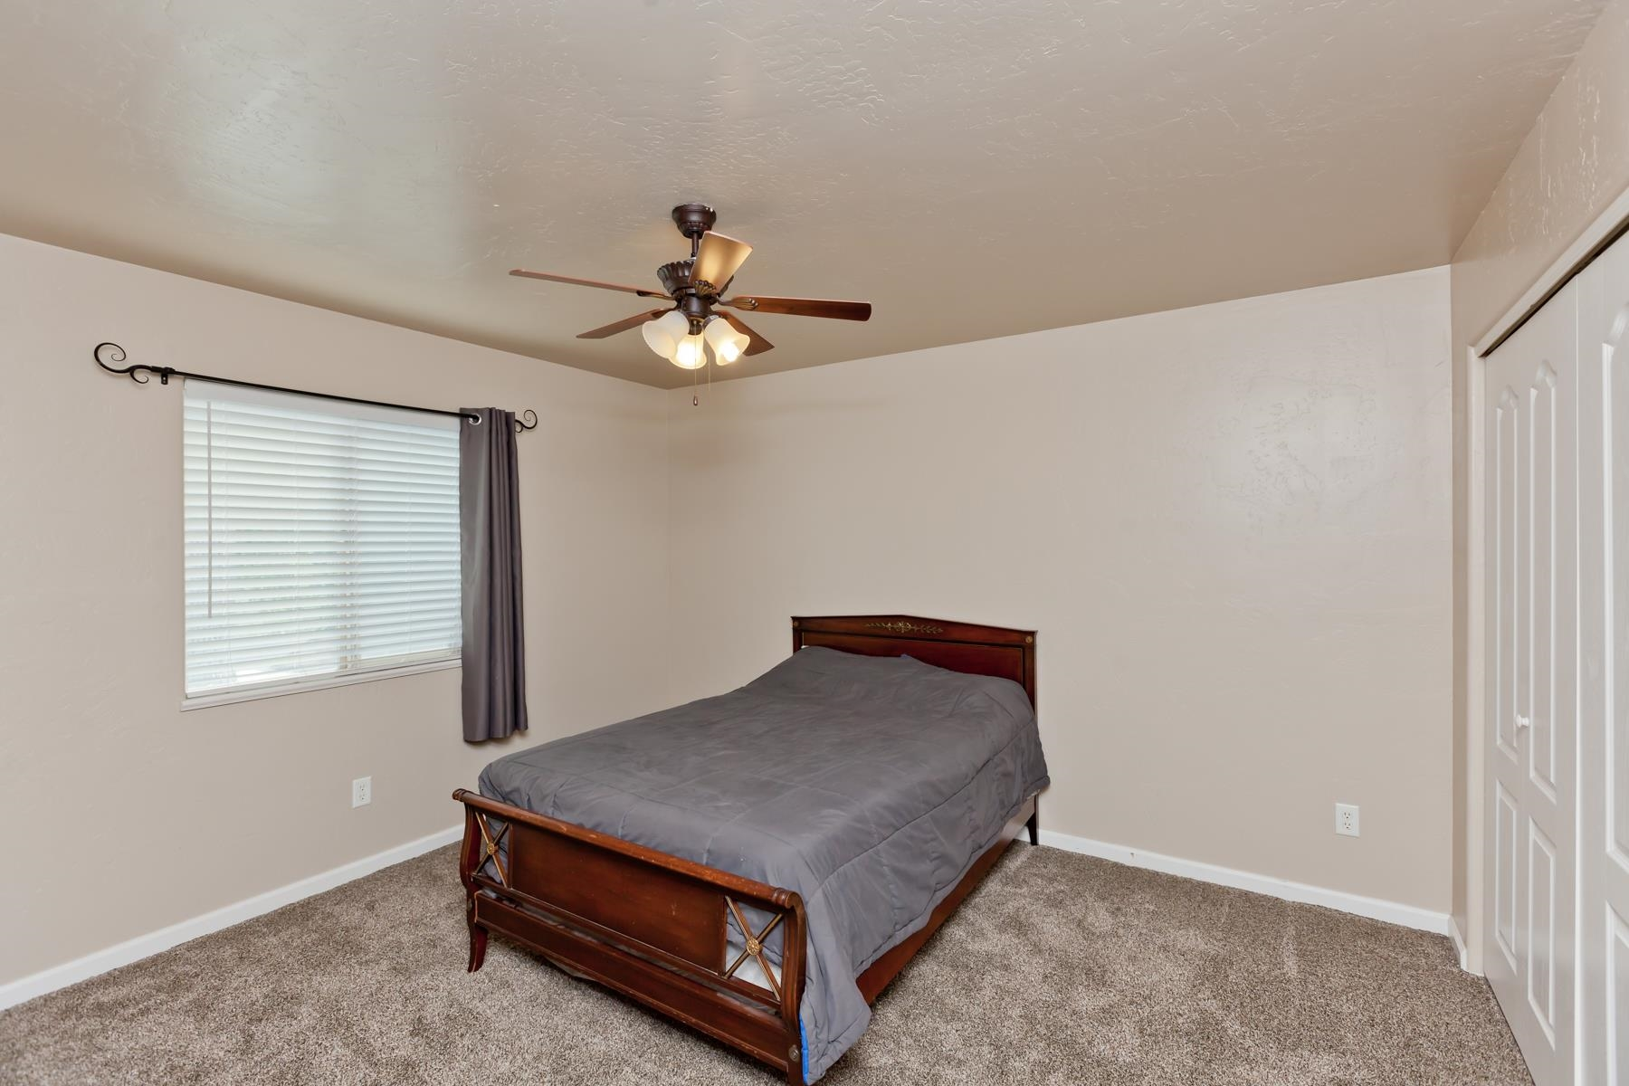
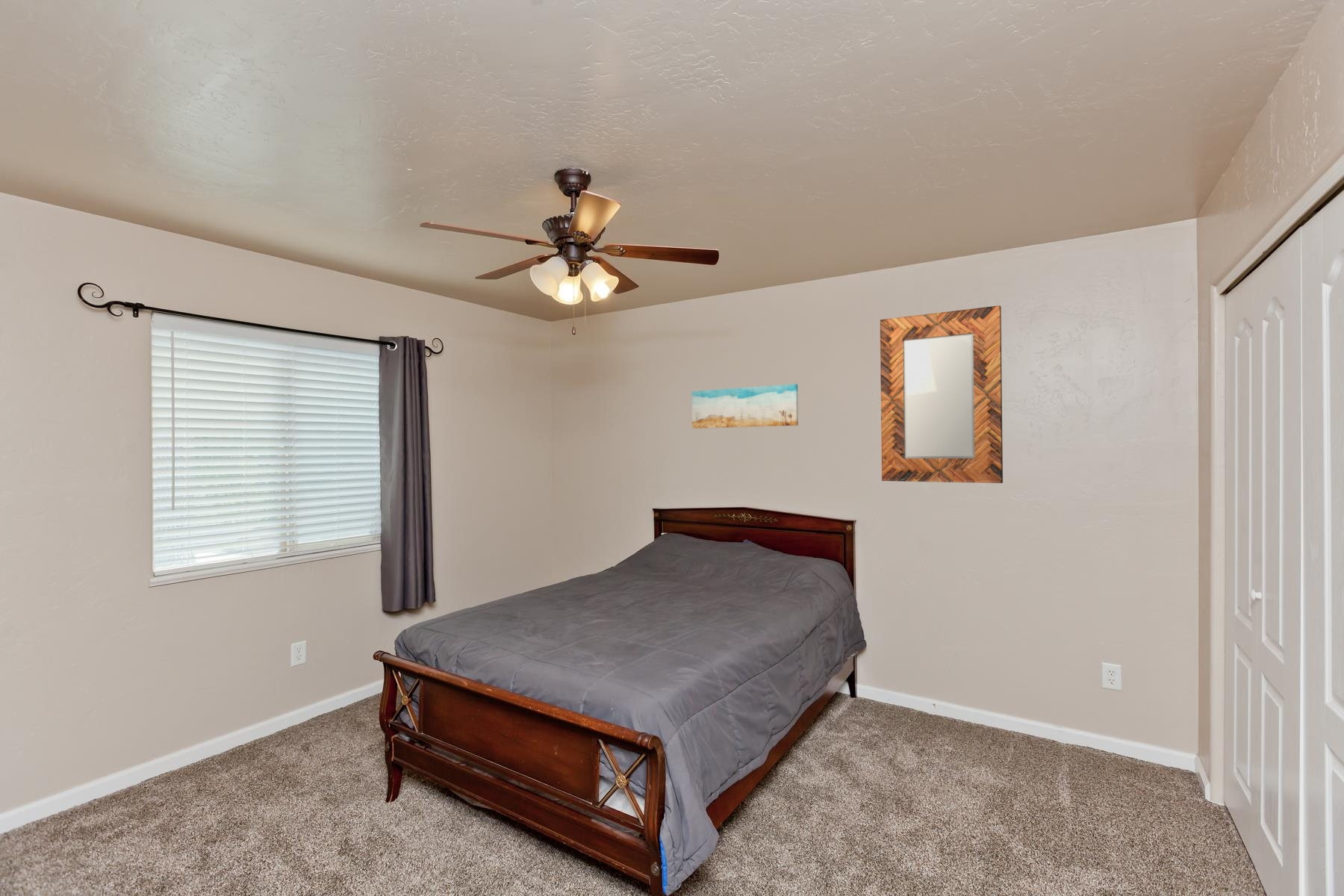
+ wall art [691,383,799,429]
+ home mirror [880,305,1004,484]
